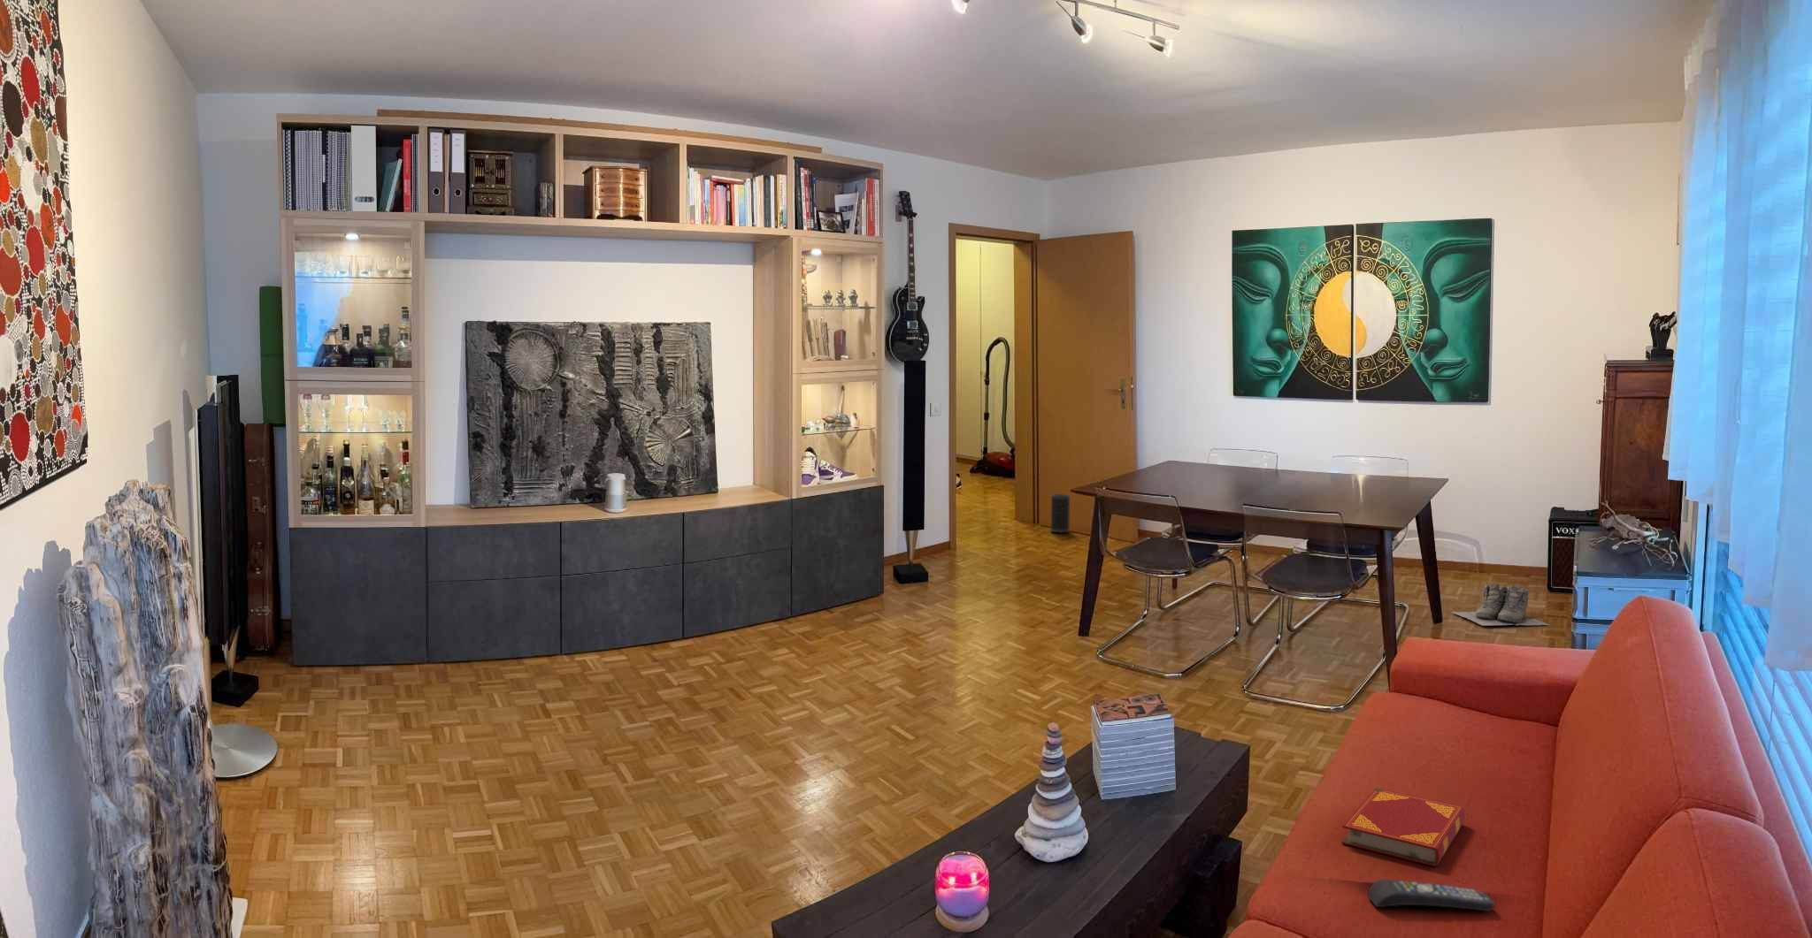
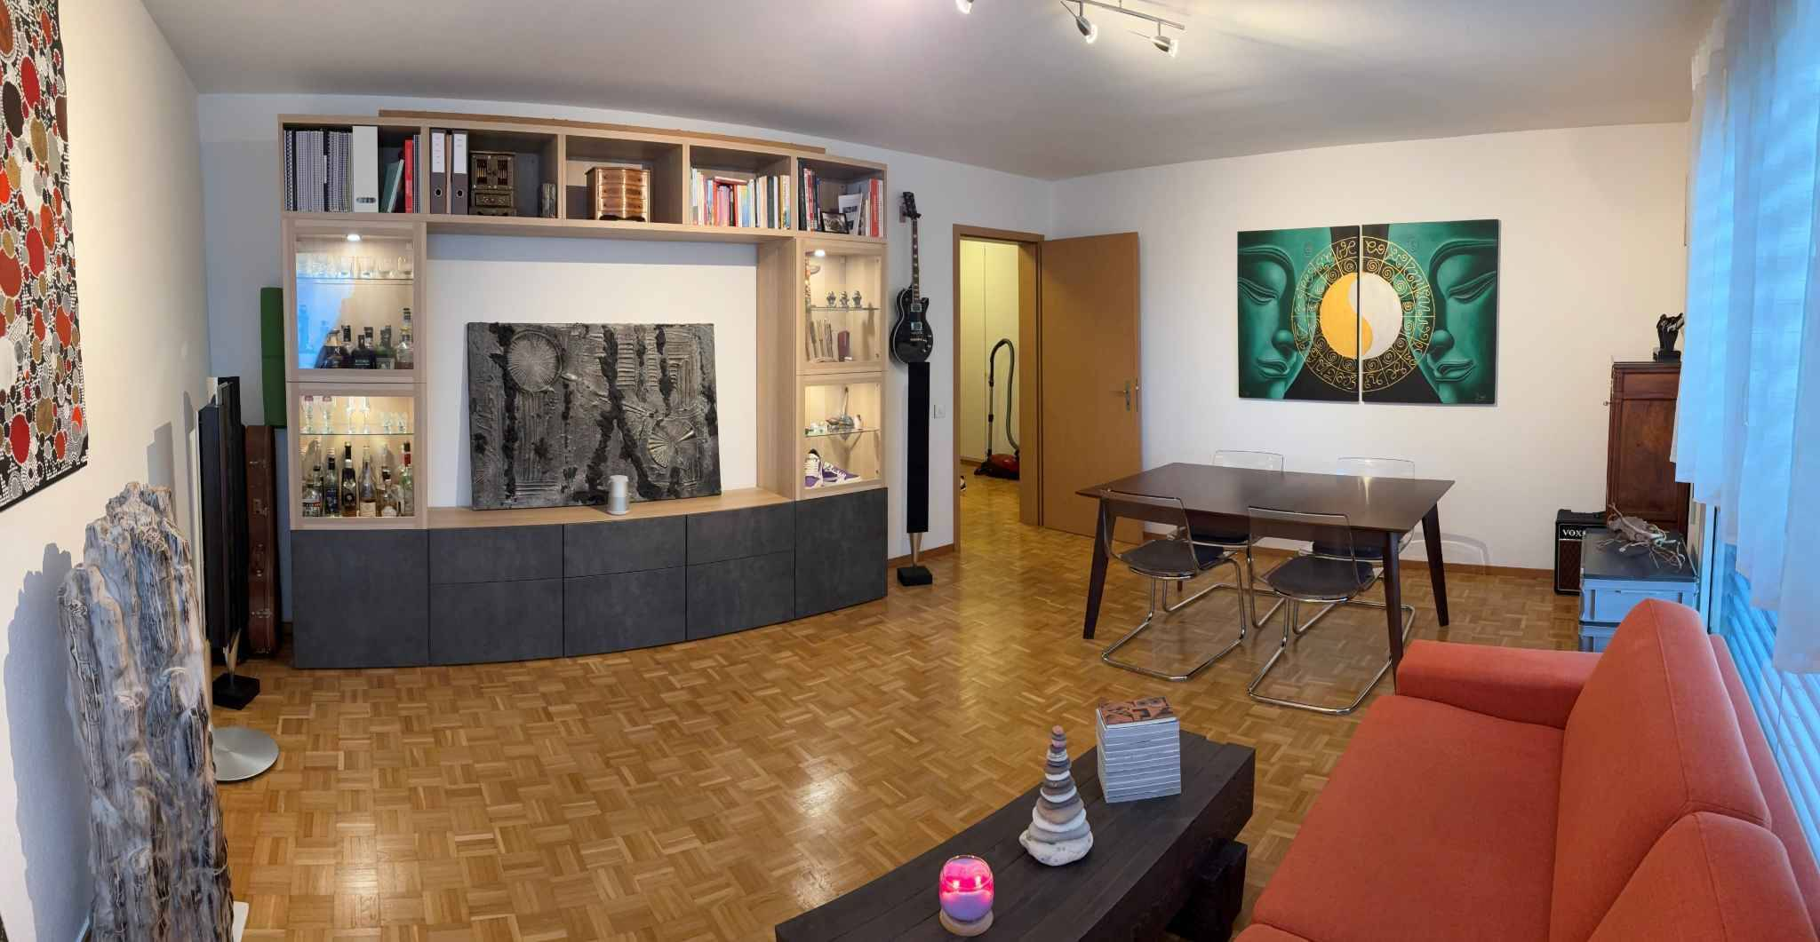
- remote control [1367,878,1496,913]
- hardback book [1340,787,1466,867]
- speaker [1050,493,1071,534]
- boots [1451,581,1550,626]
